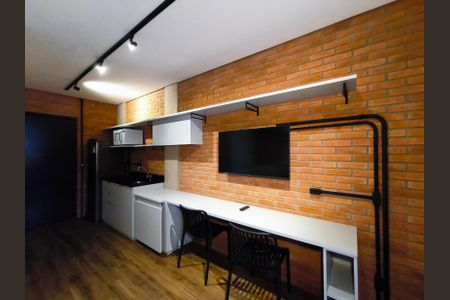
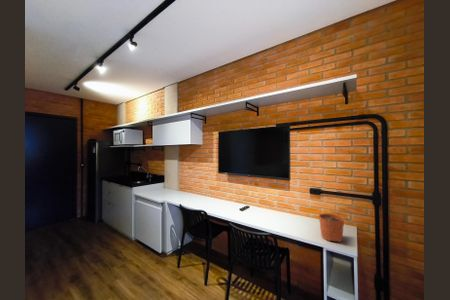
+ plant pot [318,207,345,243]
